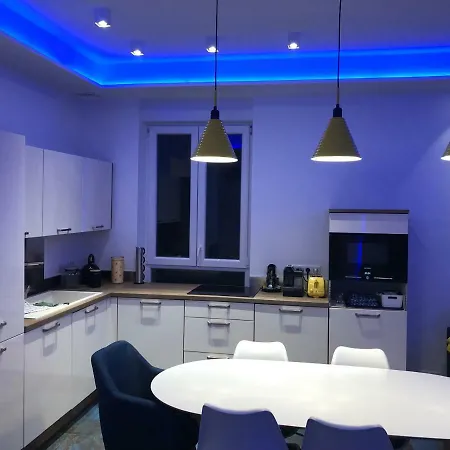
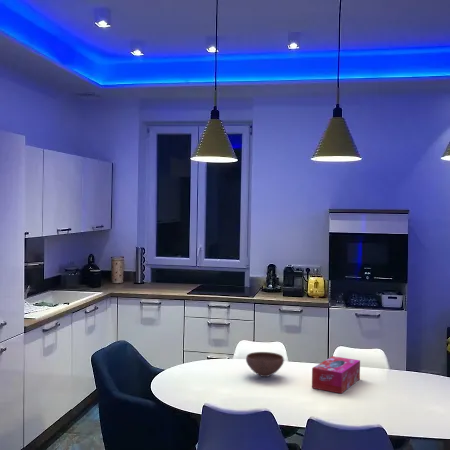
+ tissue box [311,355,361,394]
+ bowl [245,351,285,378]
